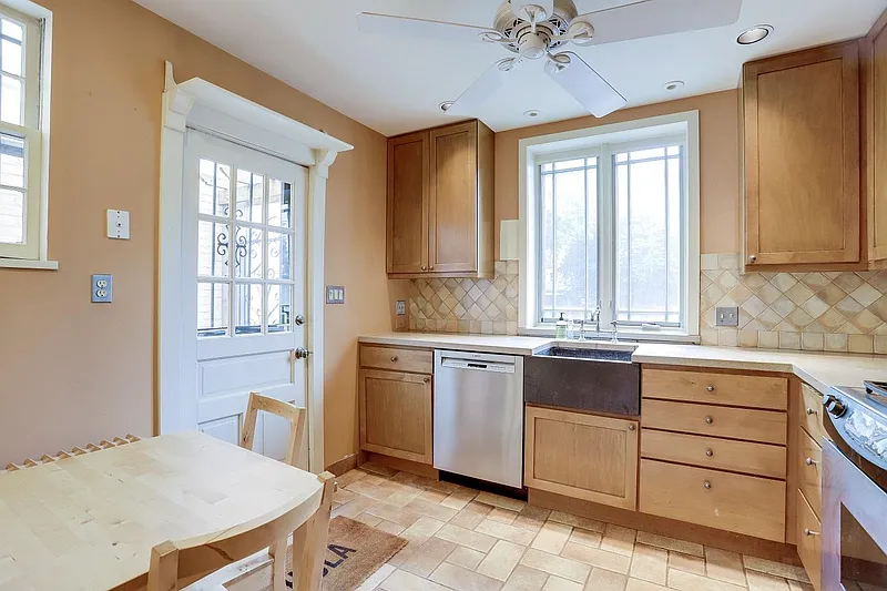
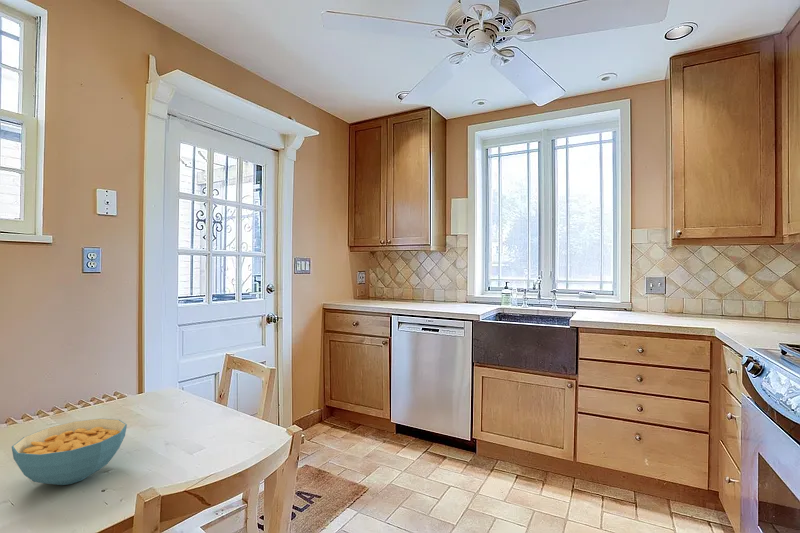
+ cereal bowl [11,418,128,486]
